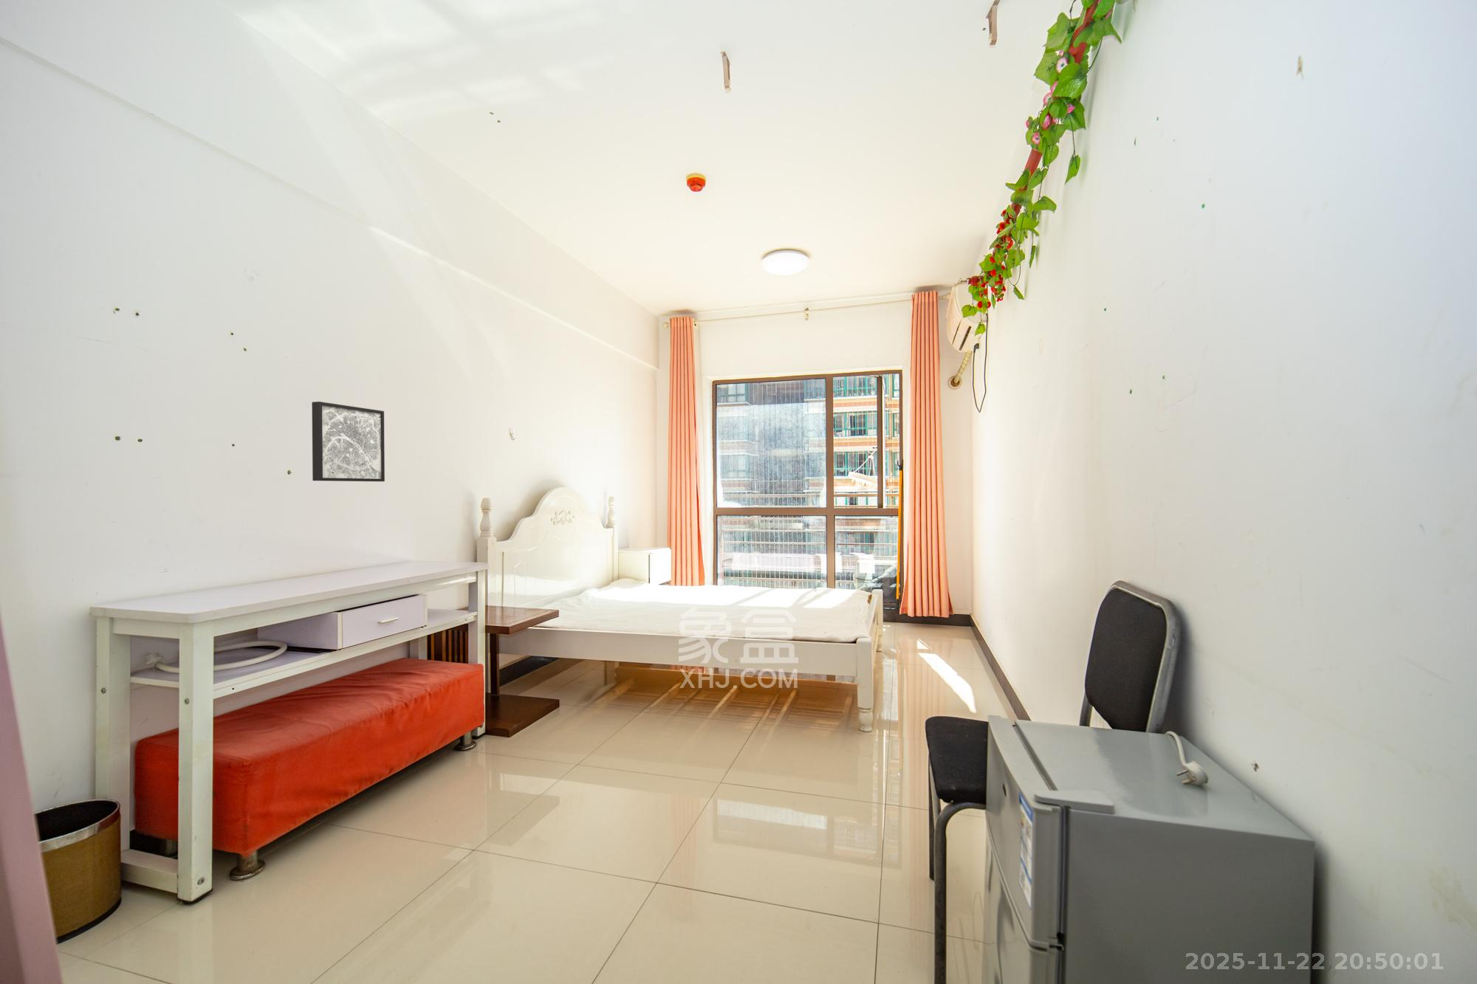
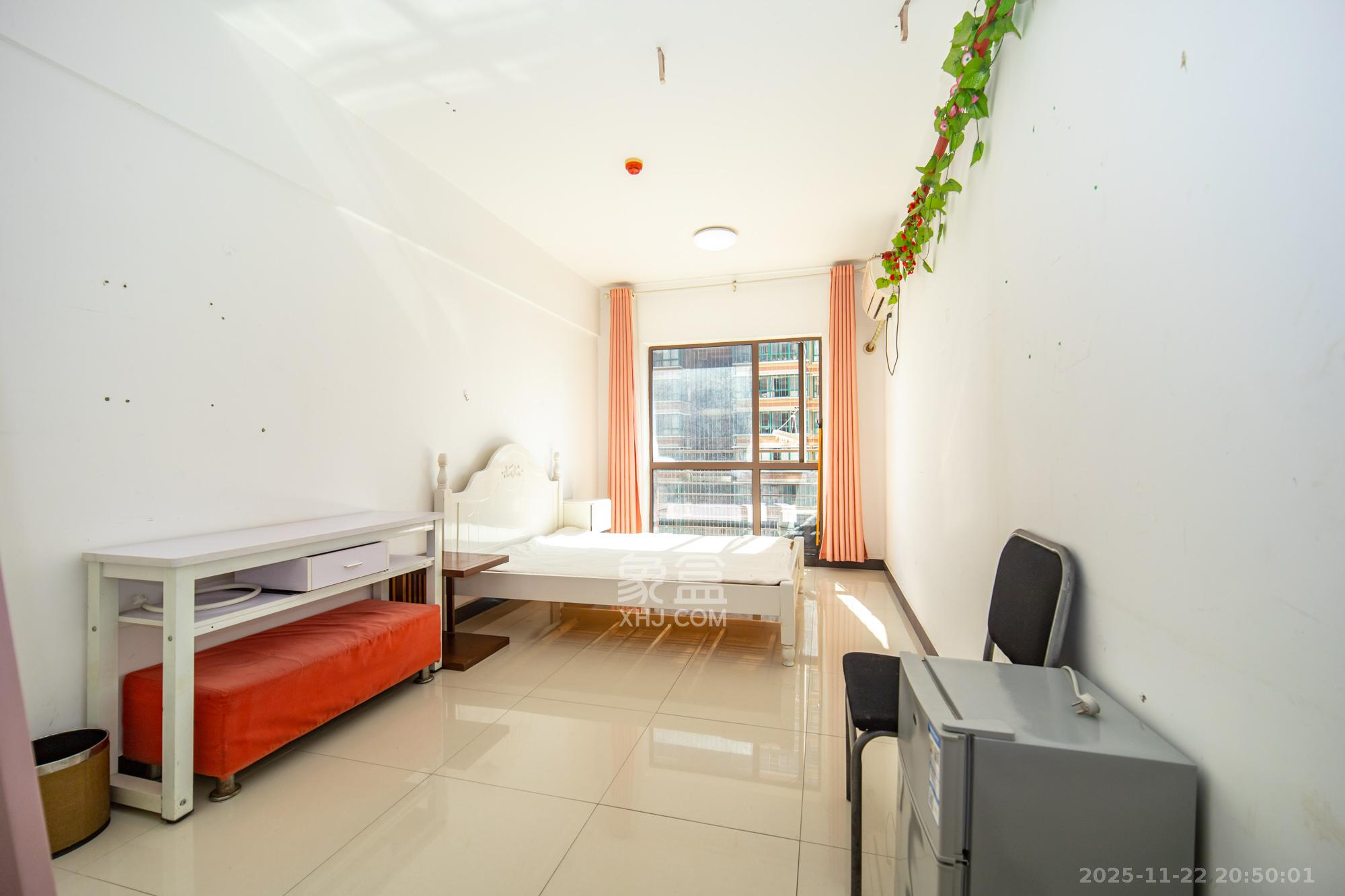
- wall art [311,401,385,482]
